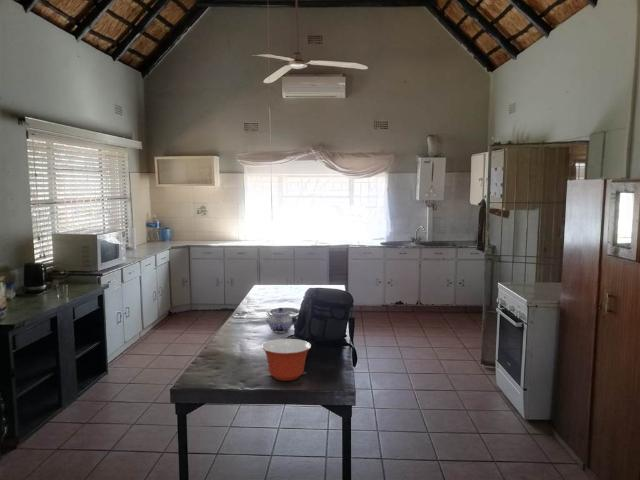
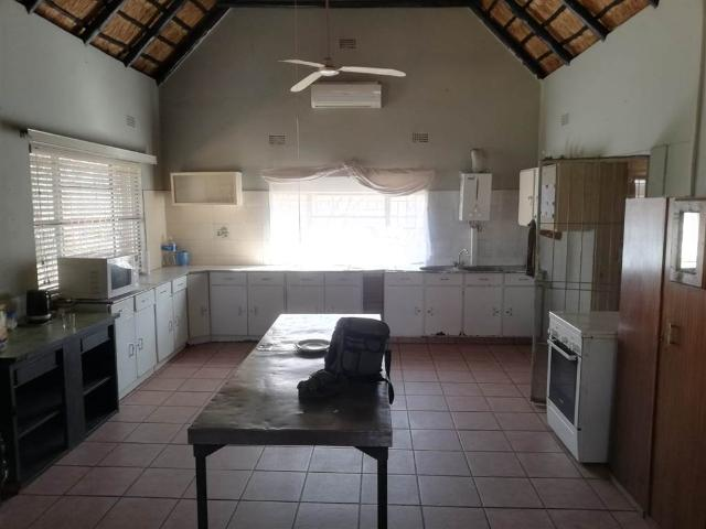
- mixing bowl [261,338,312,382]
- teapot [268,307,293,334]
